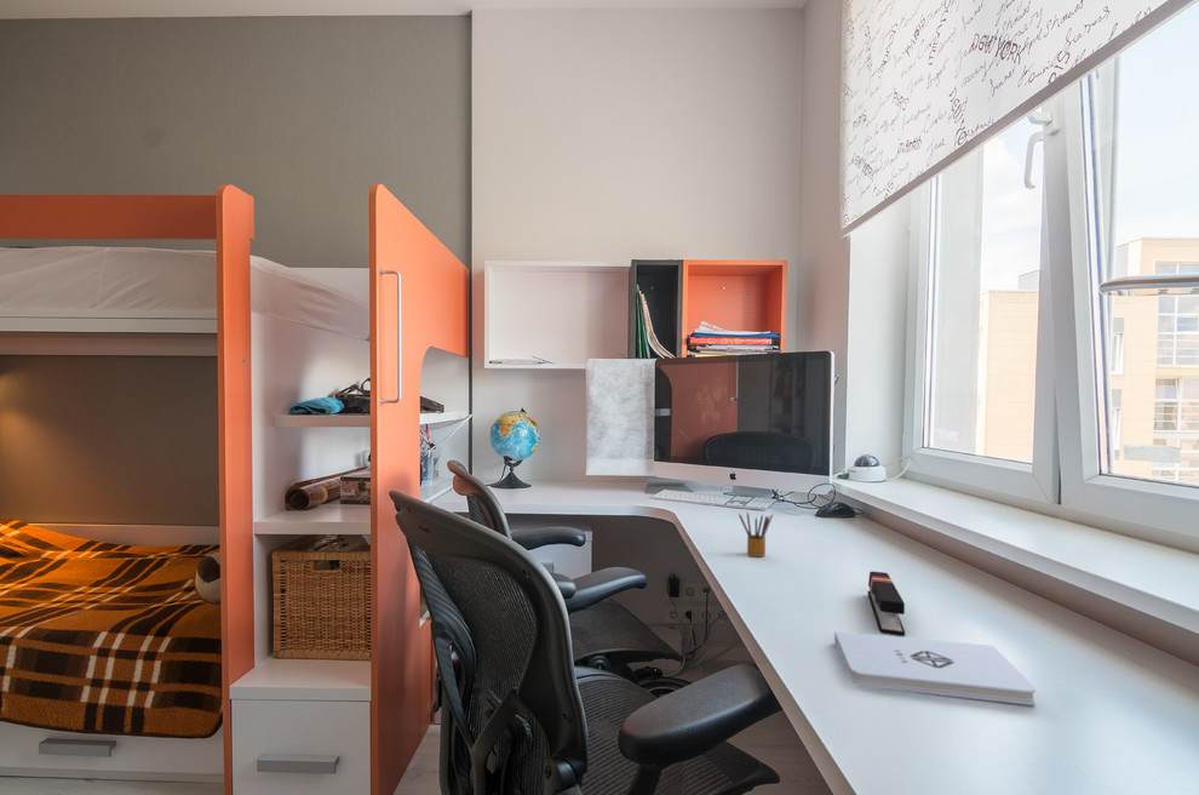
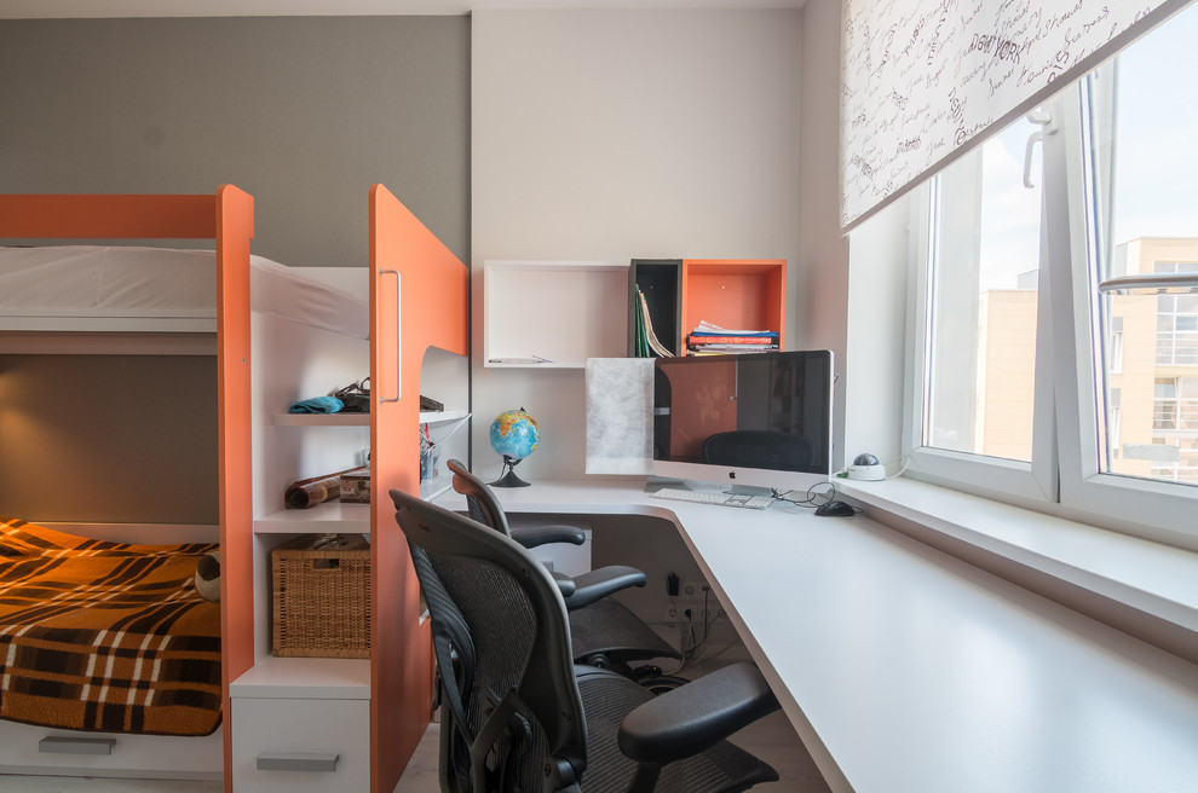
- stapler [867,571,906,637]
- pencil box [738,511,774,557]
- notepad [833,630,1037,705]
